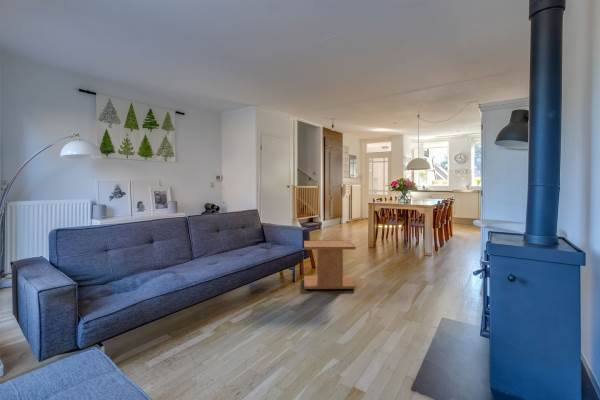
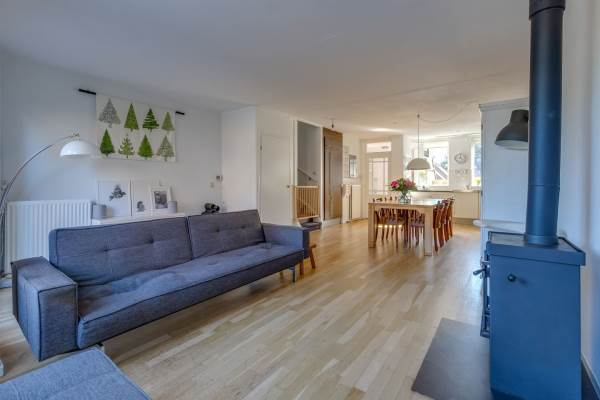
- side table [303,240,357,290]
